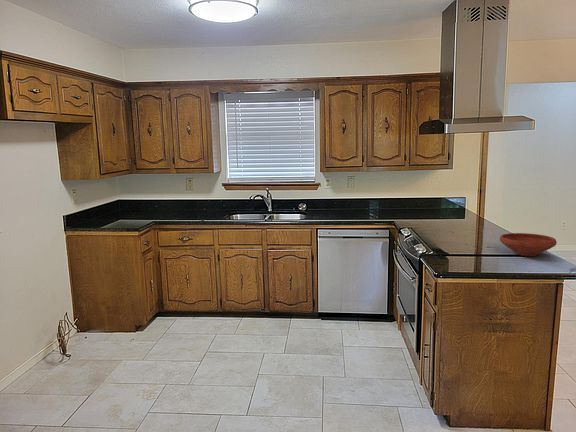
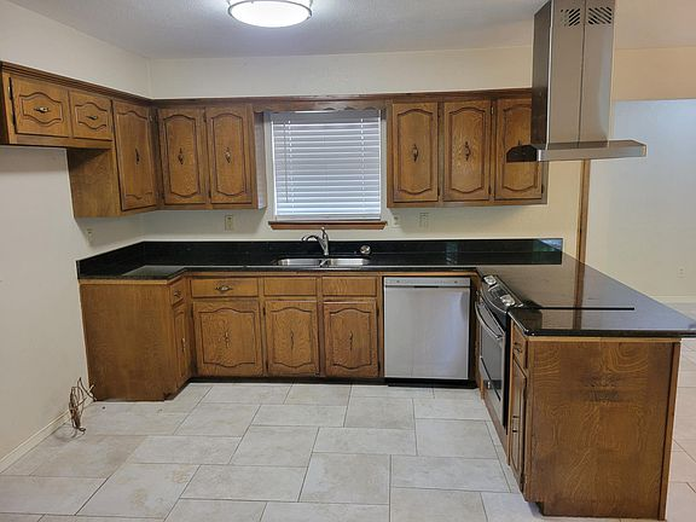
- bowl [499,232,557,257]
